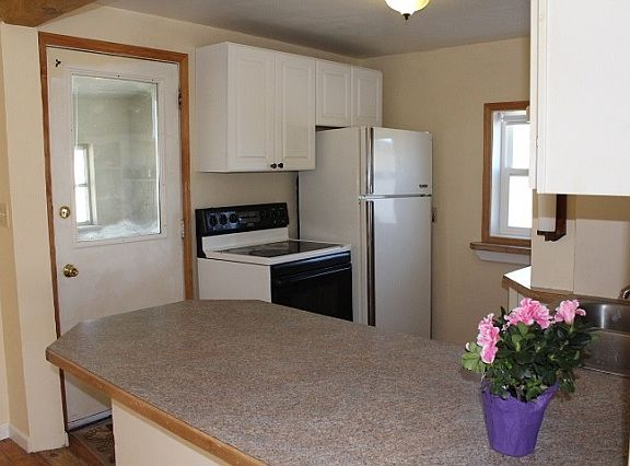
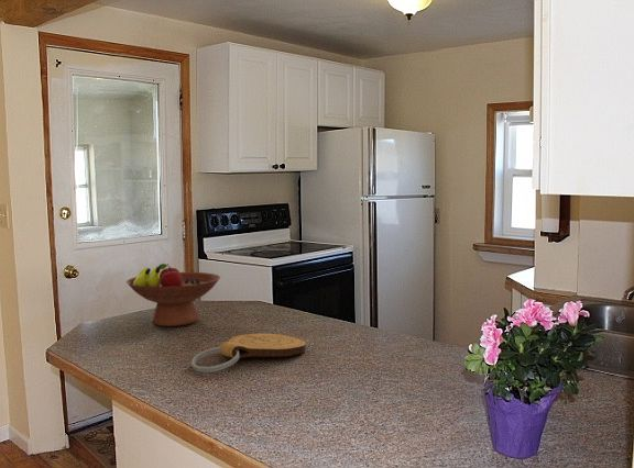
+ key chain [190,333,307,374]
+ fruit bowl [125,263,221,327]
